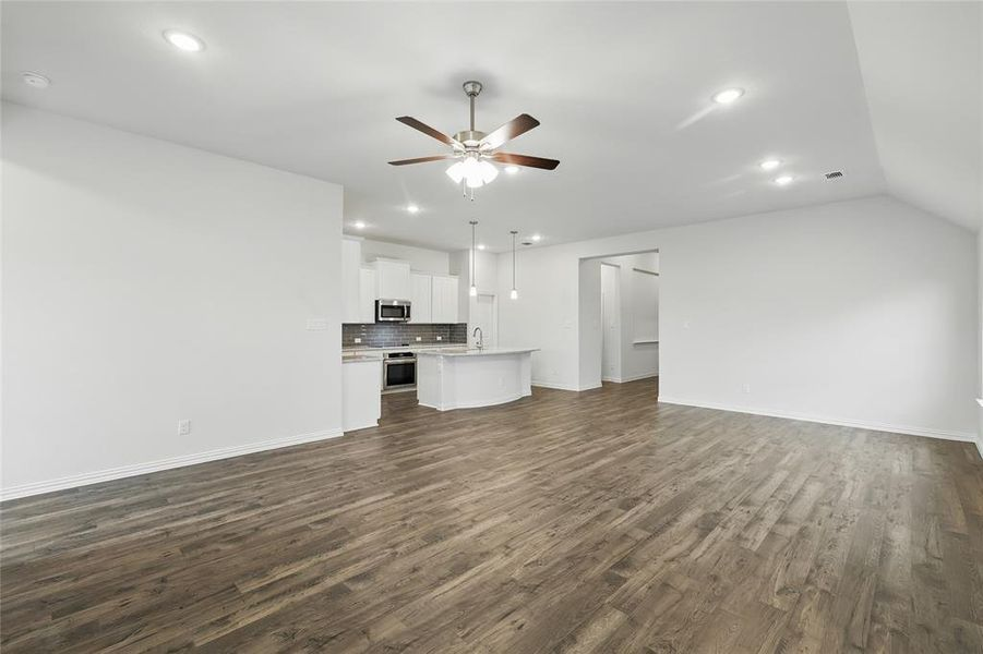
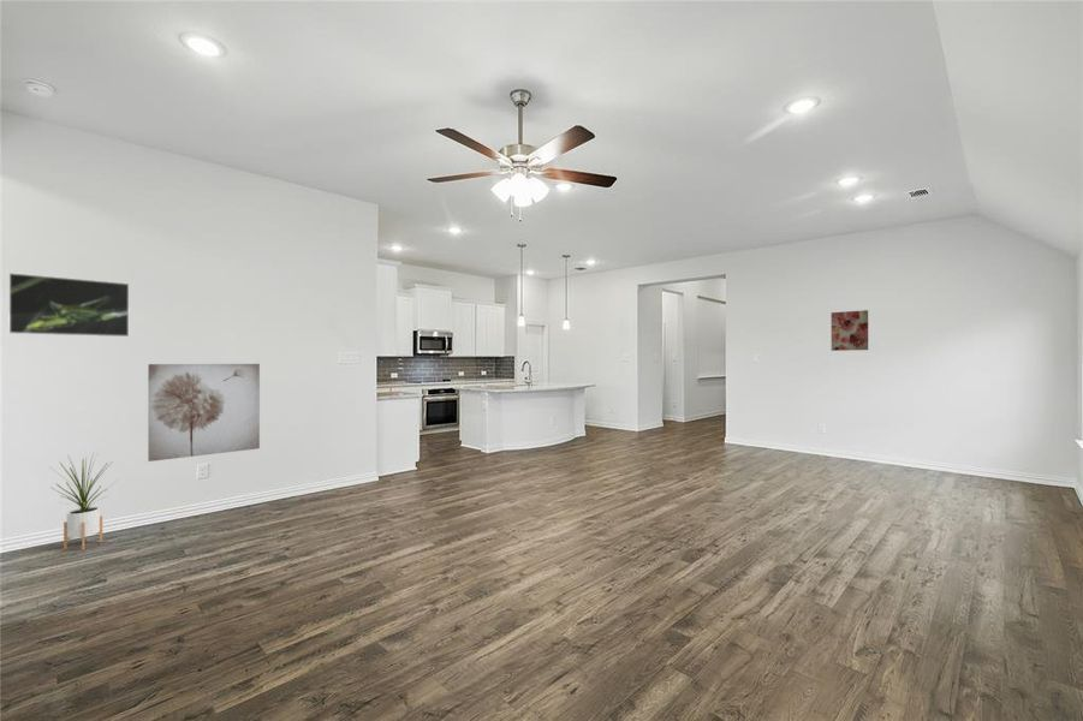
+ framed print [8,272,130,338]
+ house plant [48,452,119,550]
+ wall art [831,309,869,352]
+ wall art [147,363,261,463]
